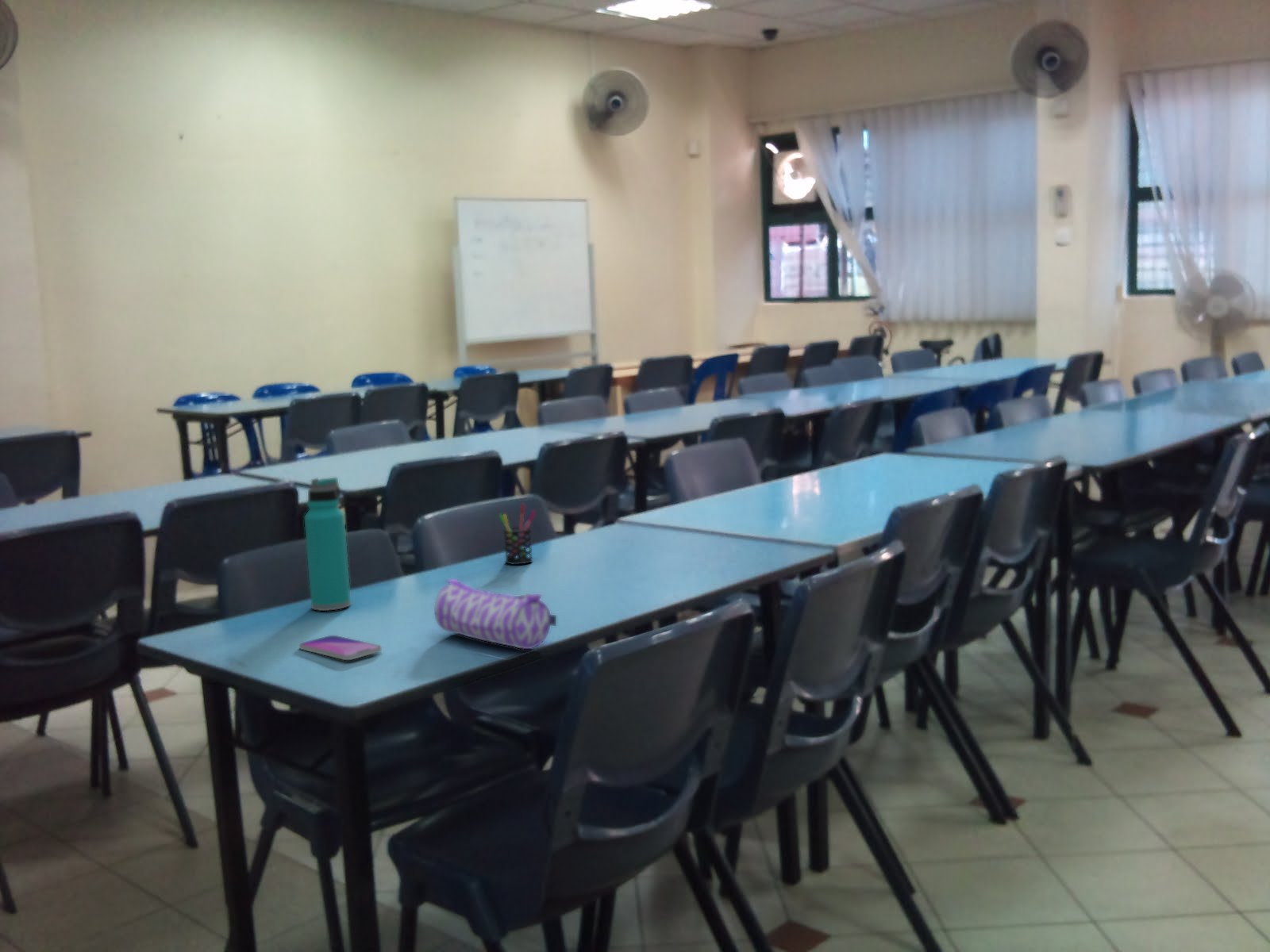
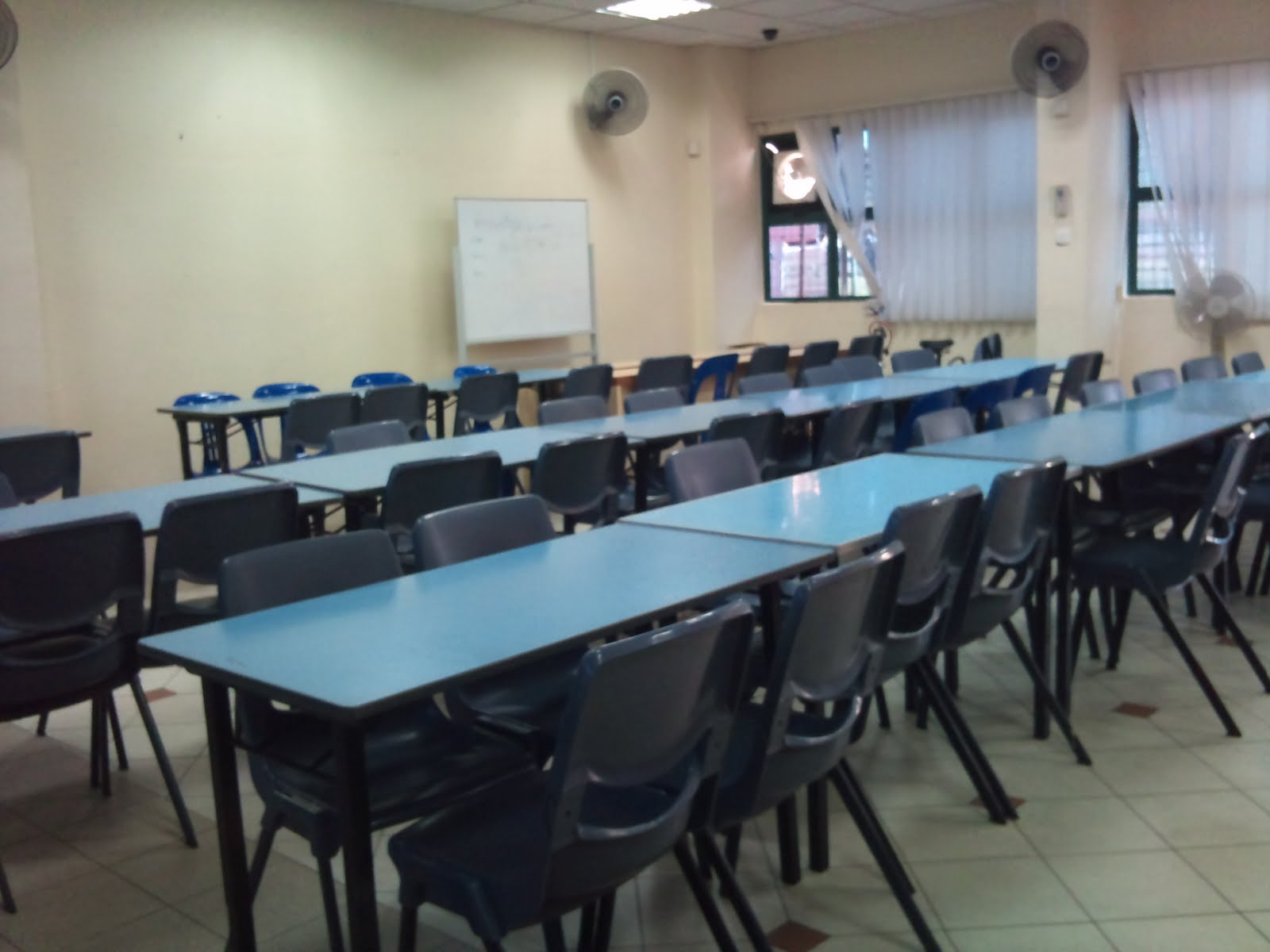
- smartphone [298,635,383,661]
- pencil case [433,578,557,650]
- pen holder [498,503,537,566]
- water bottle [304,477,352,612]
